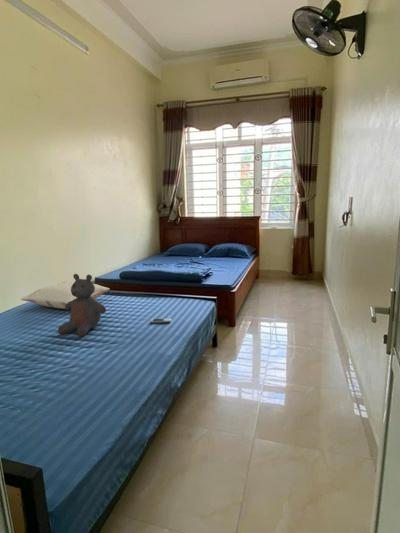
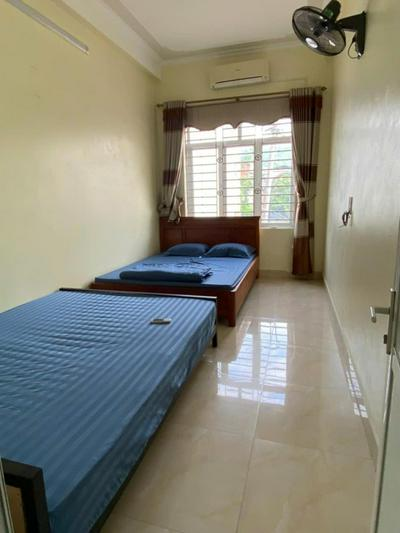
- pillow [20,280,111,310]
- teddy bear [57,273,107,338]
